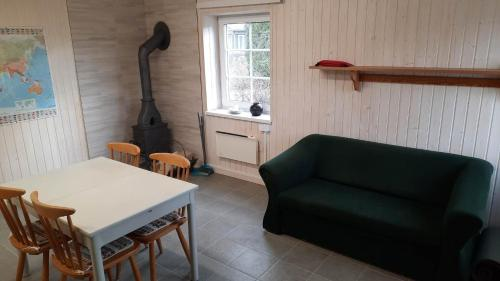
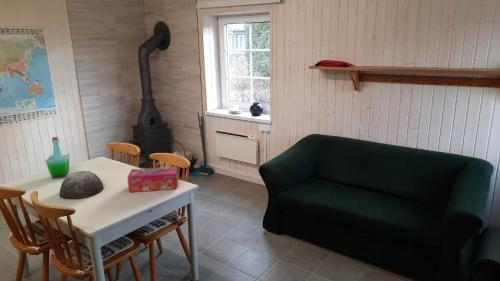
+ bowl [58,170,105,199]
+ tissue box [126,166,179,193]
+ bottle [44,136,71,180]
